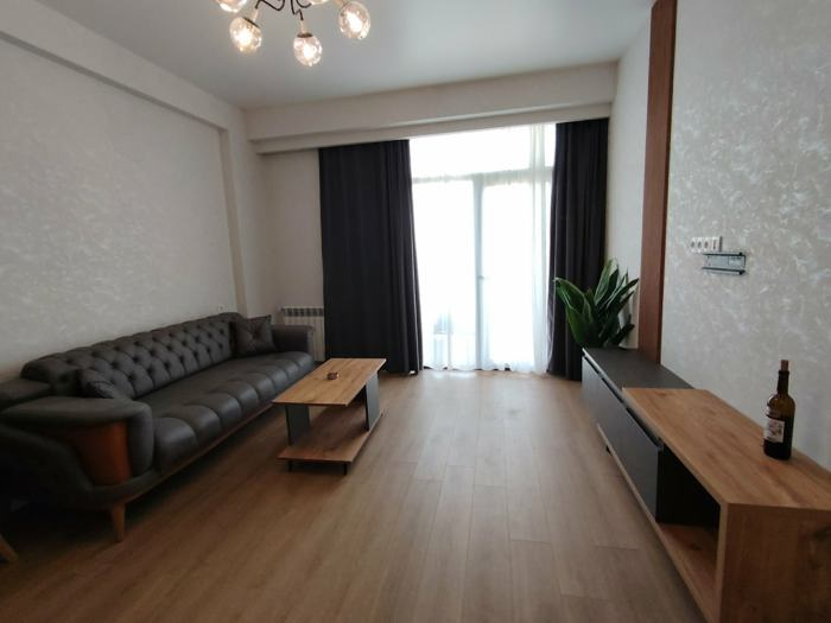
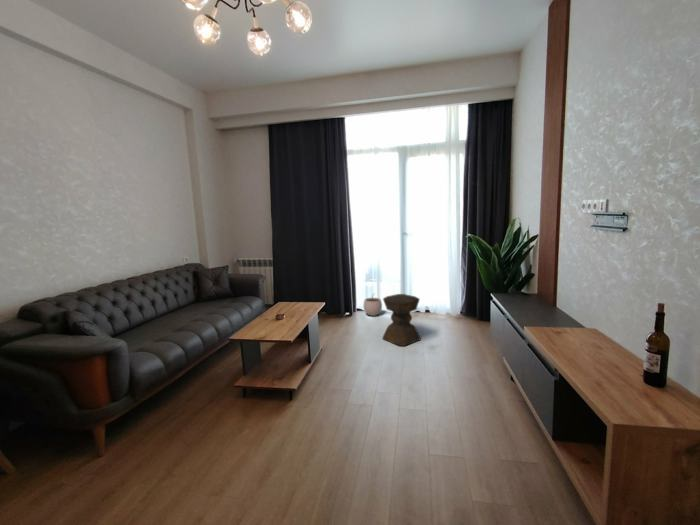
+ plant pot [363,294,383,317]
+ stool [382,293,422,347]
